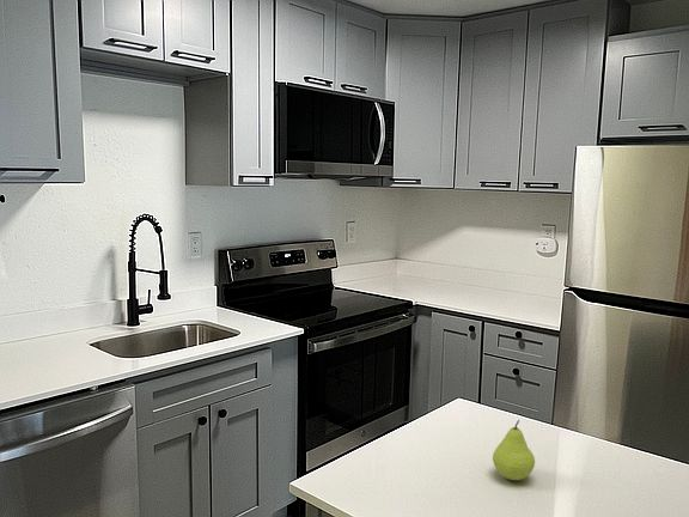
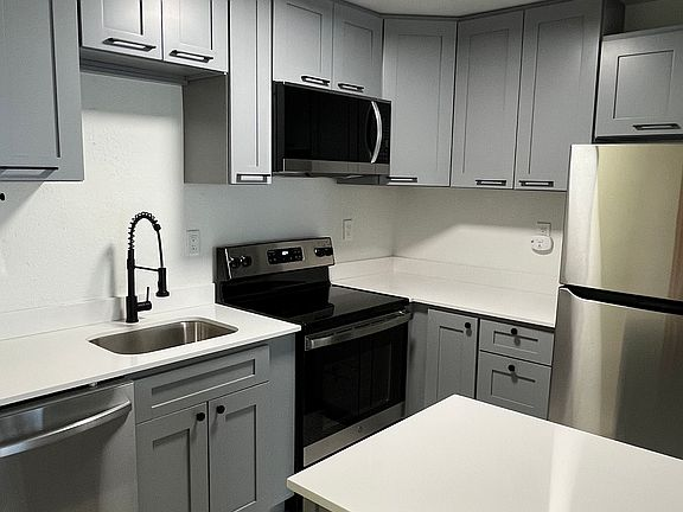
- fruit [492,419,536,481]
